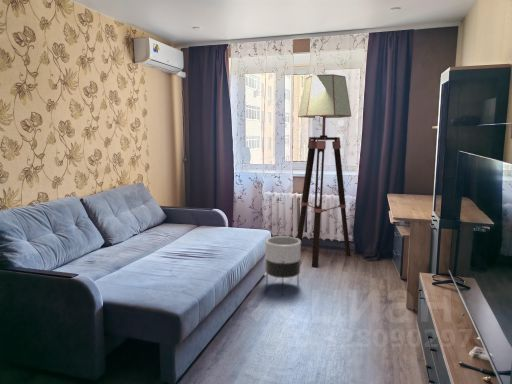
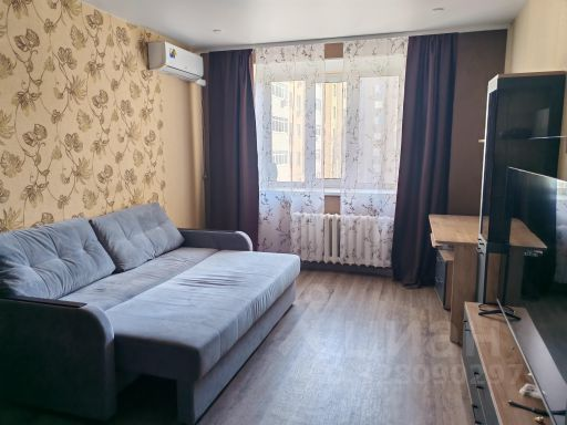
- floor lamp [296,73,352,268]
- planter [264,235,302,297]
